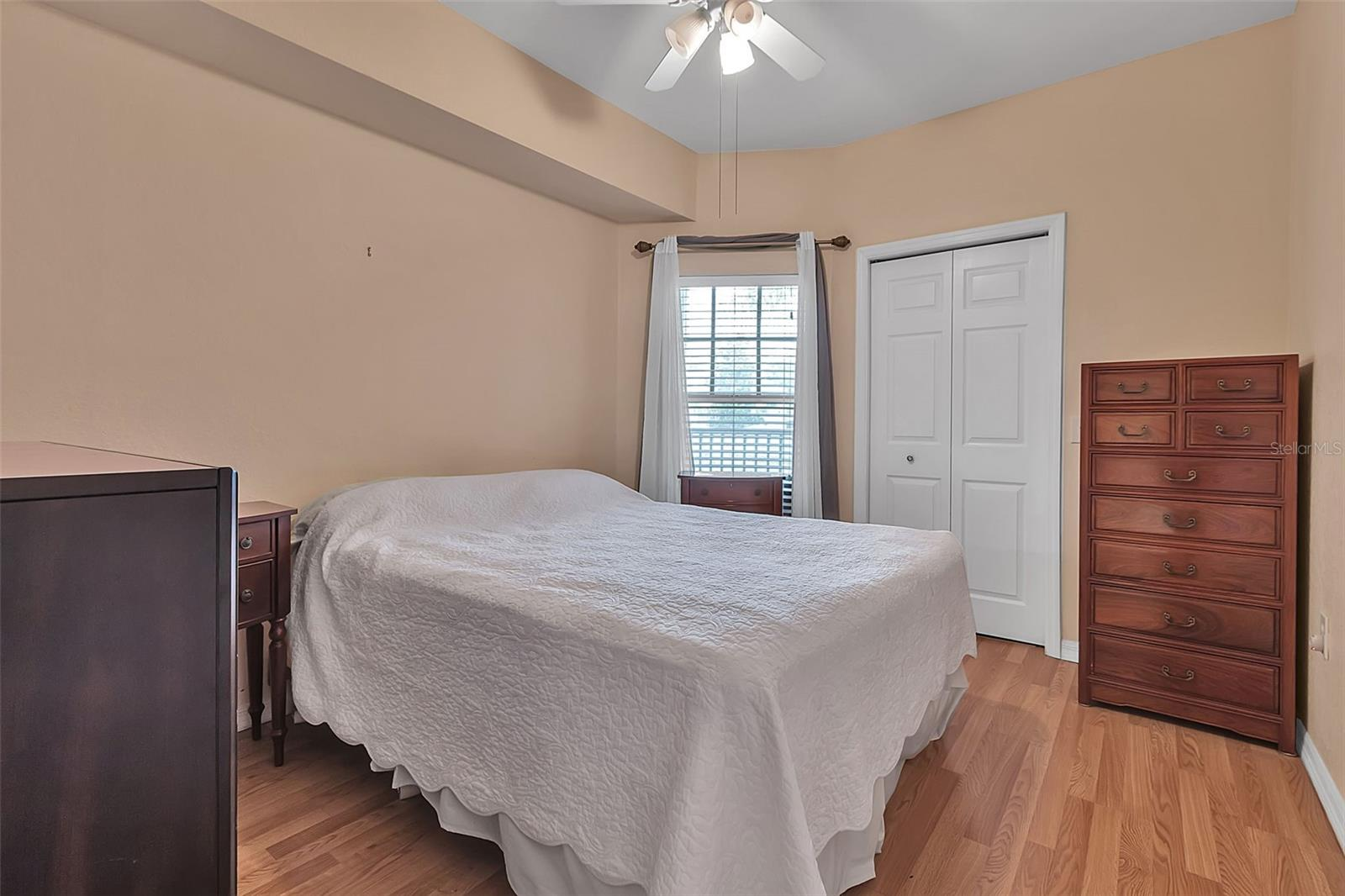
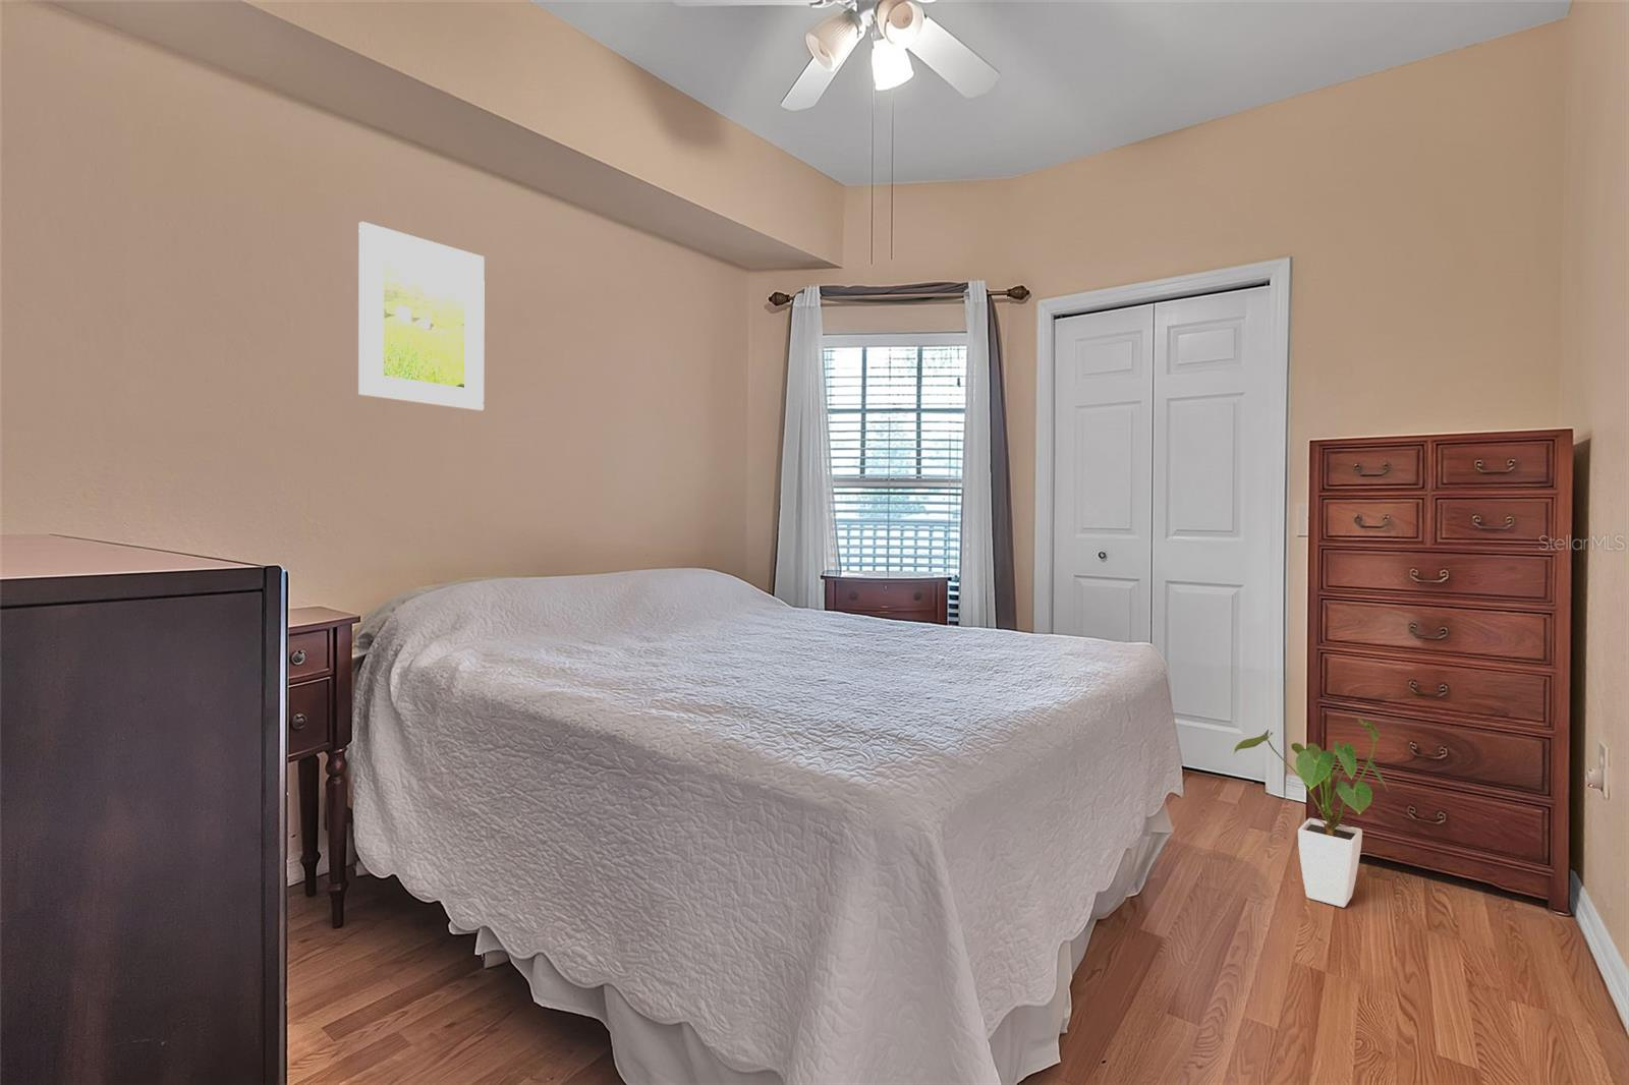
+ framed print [357,220,486,412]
+ house plant [1233,718,1389,908]
